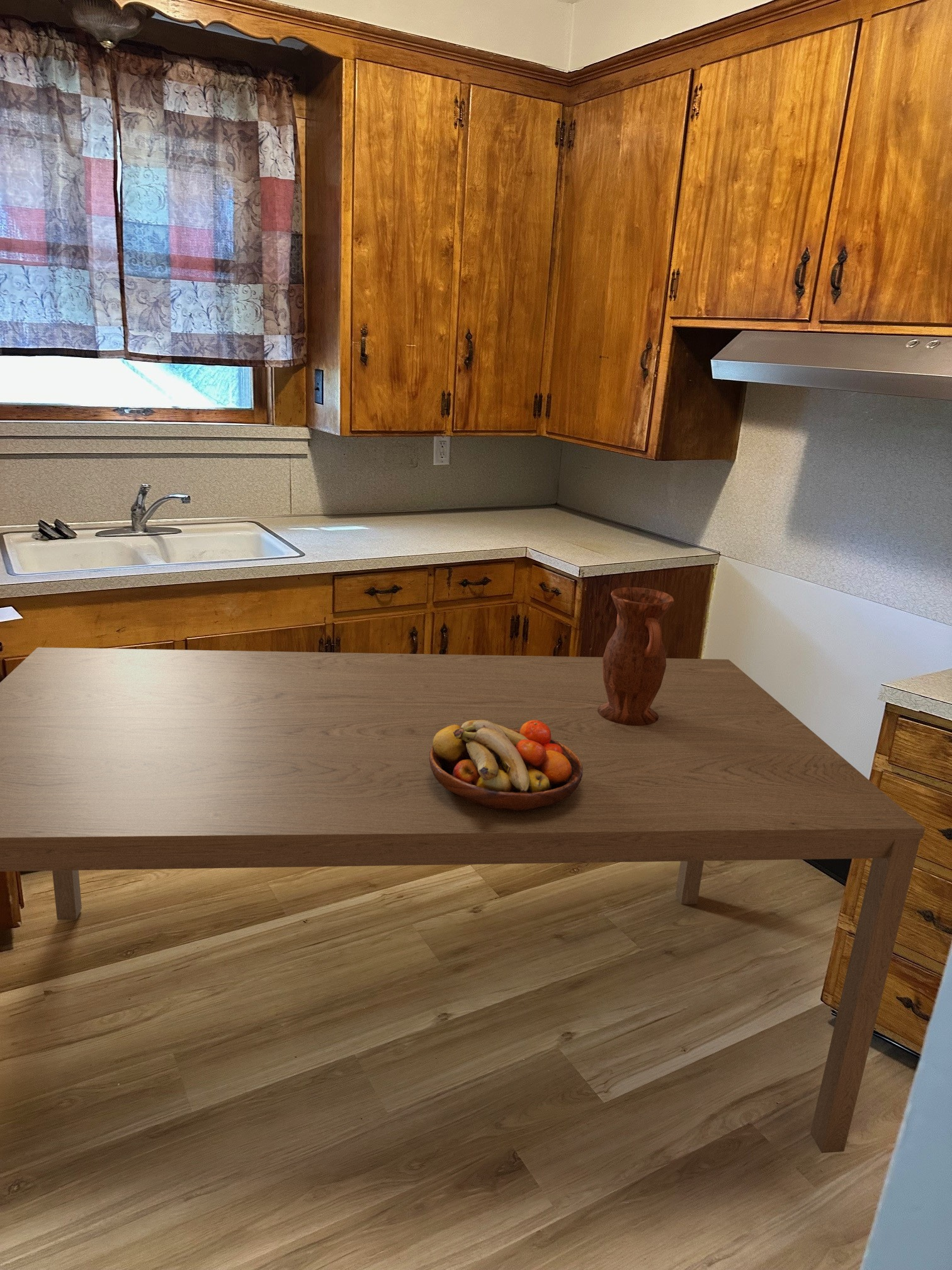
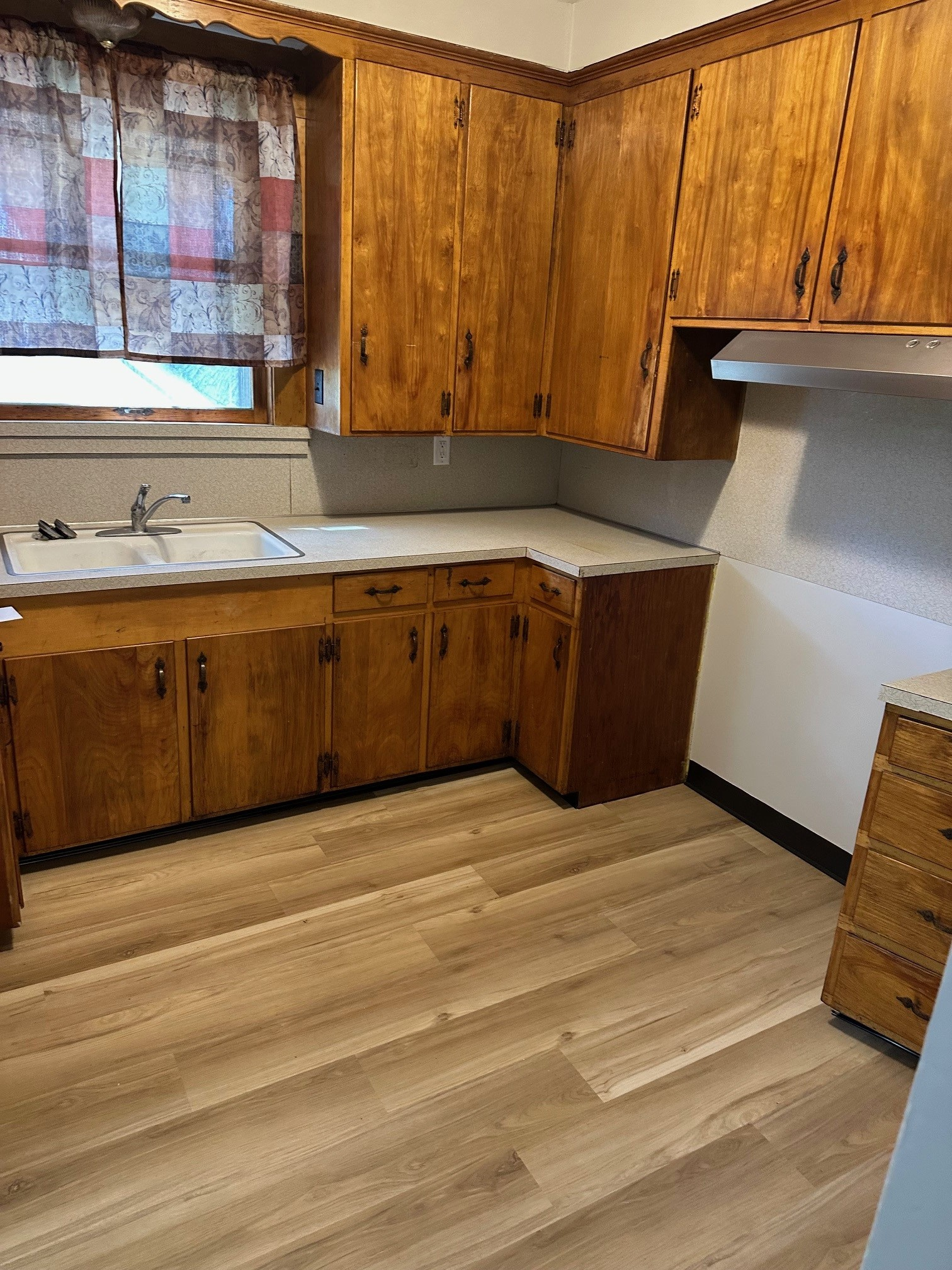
- fruit bowl [429,719,583,810]
- dining table [0,647,926,1153]
- pitcher [598,586,674,726]
